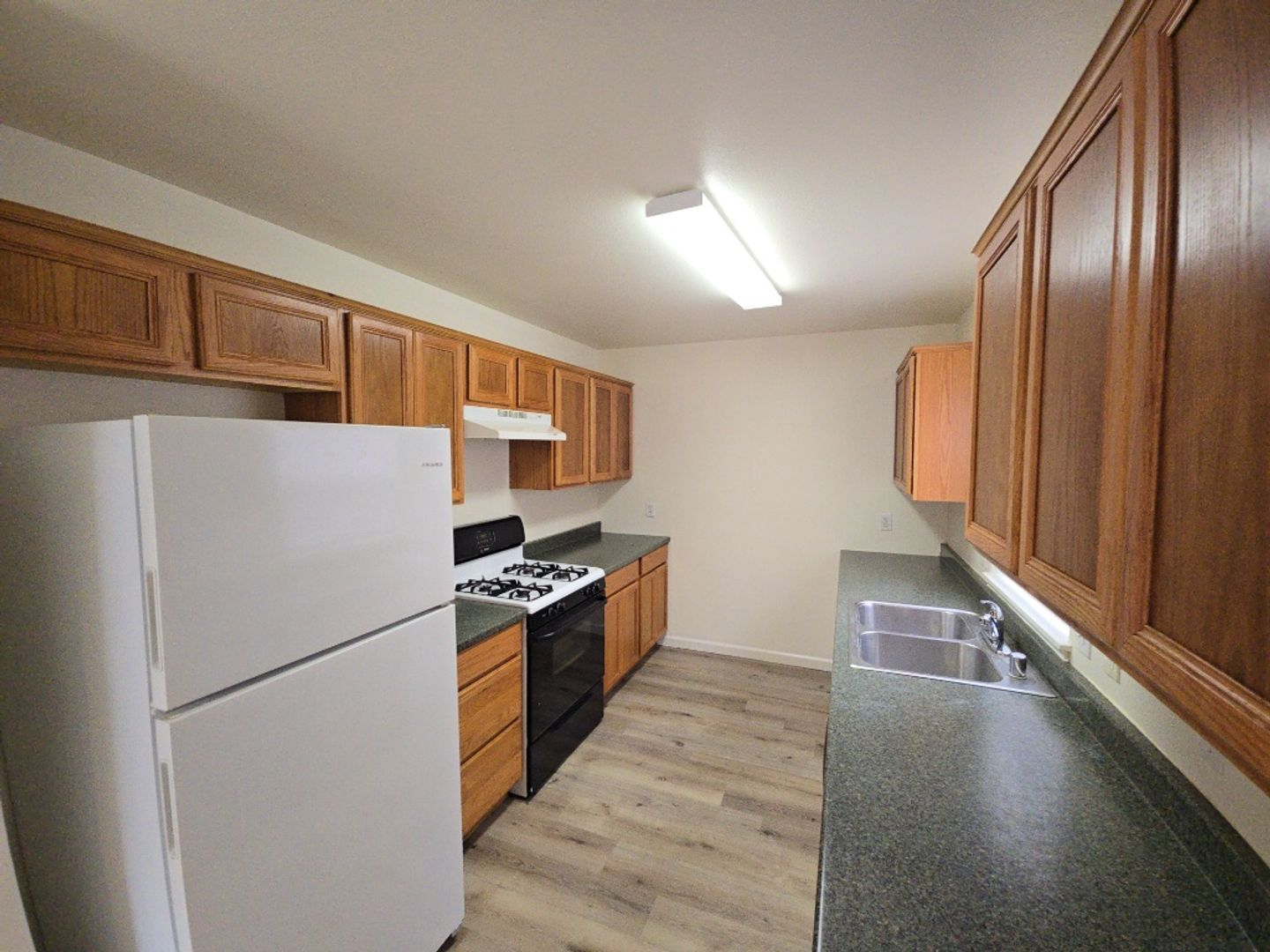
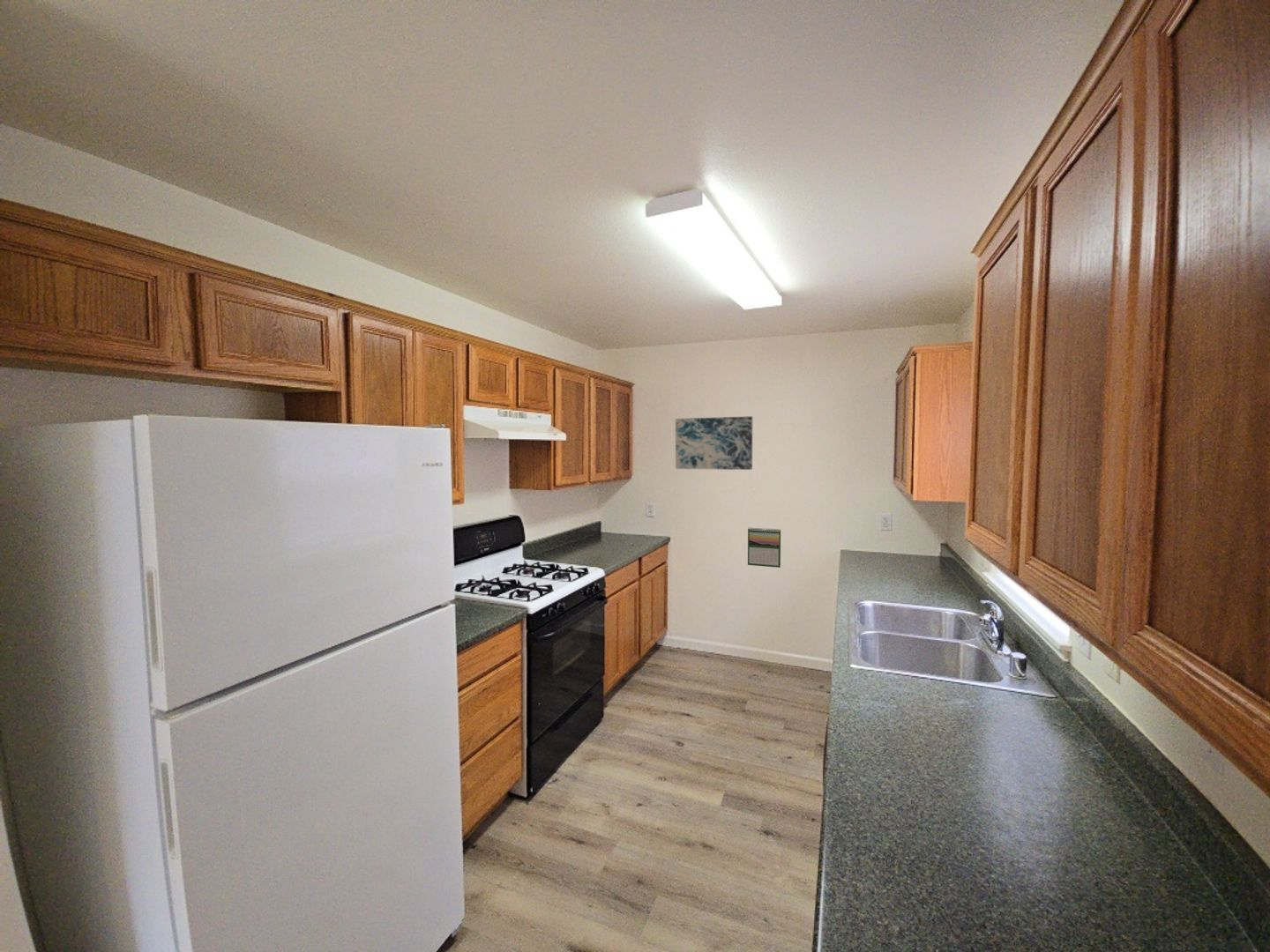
+ calendar [747,527,781,569]
+ wall art [675,415,753,471]
